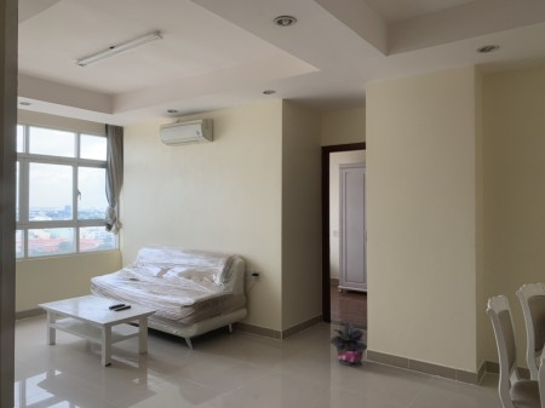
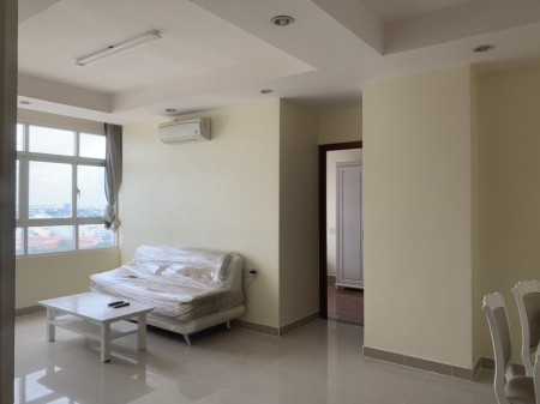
- potted plant [329,321,368,367]
